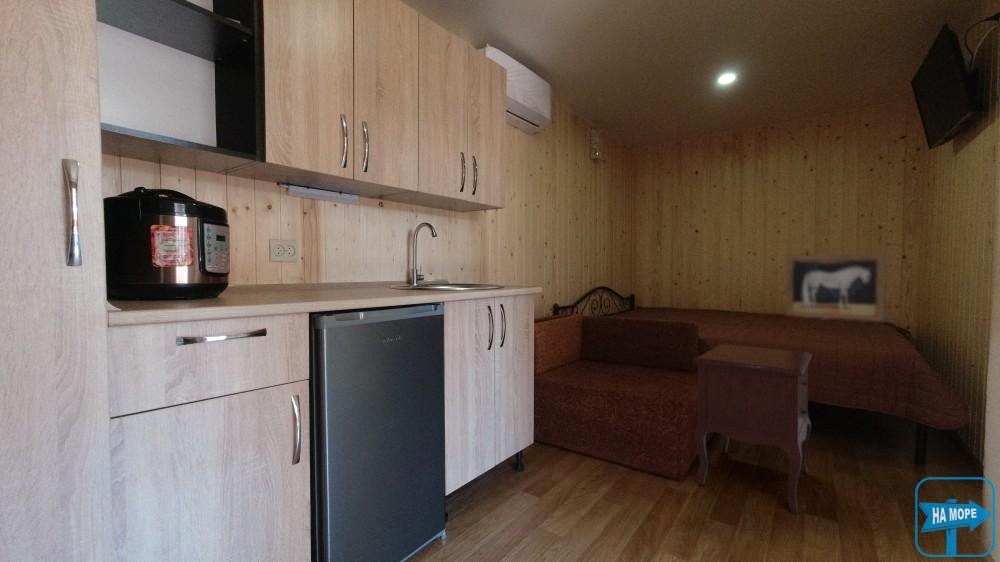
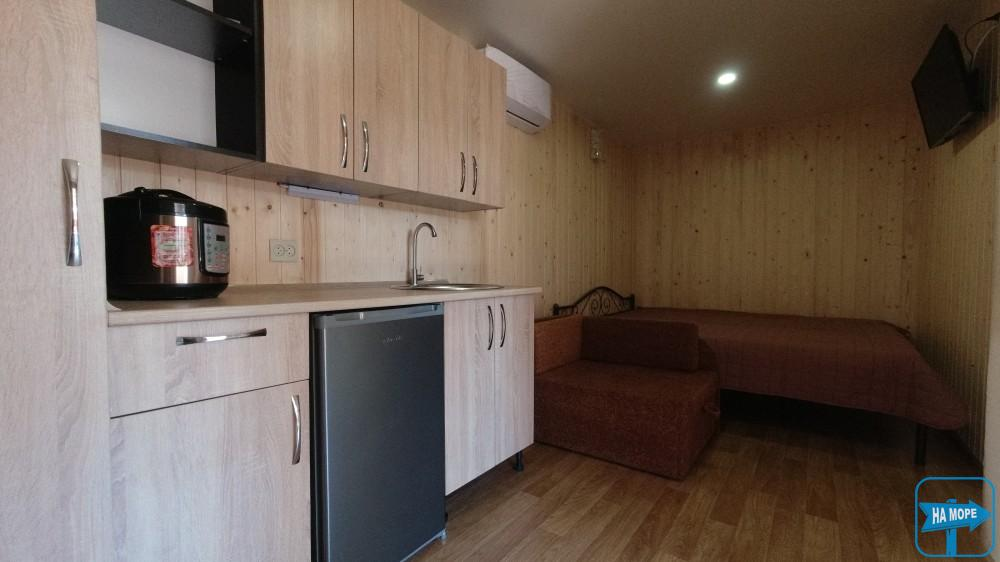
- wall art [785,252,886,323]
- nightstand [693,343,813,515]
